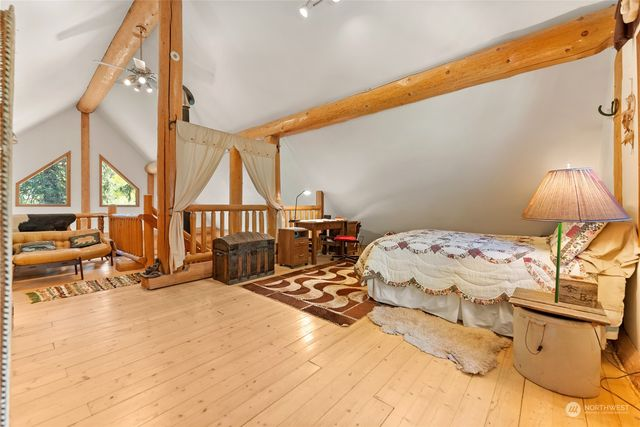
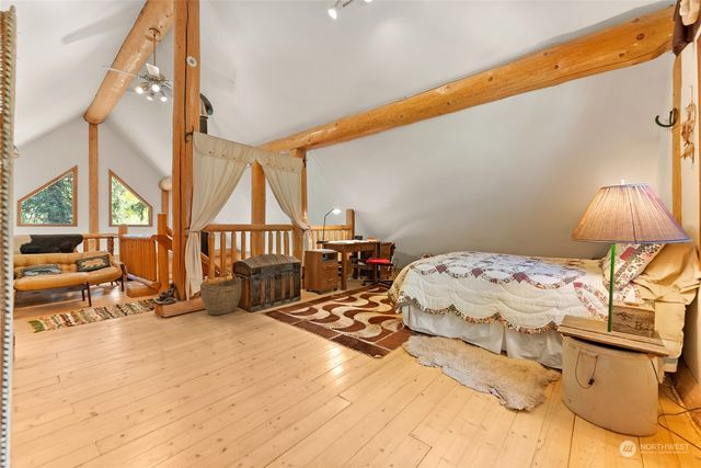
+ woven basket [199,269,242,317]
